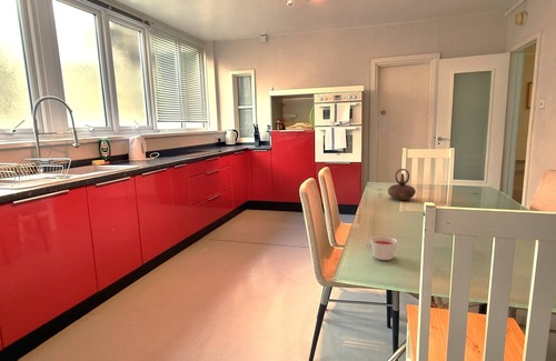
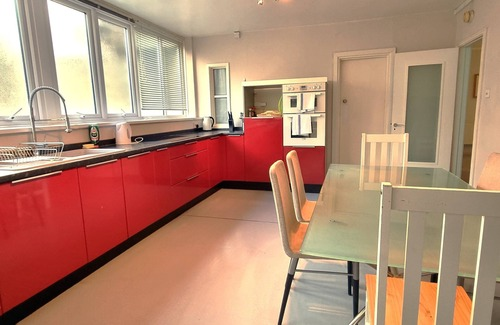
- teapot [387,168,417,201]
- candle [369,235,398,261]
